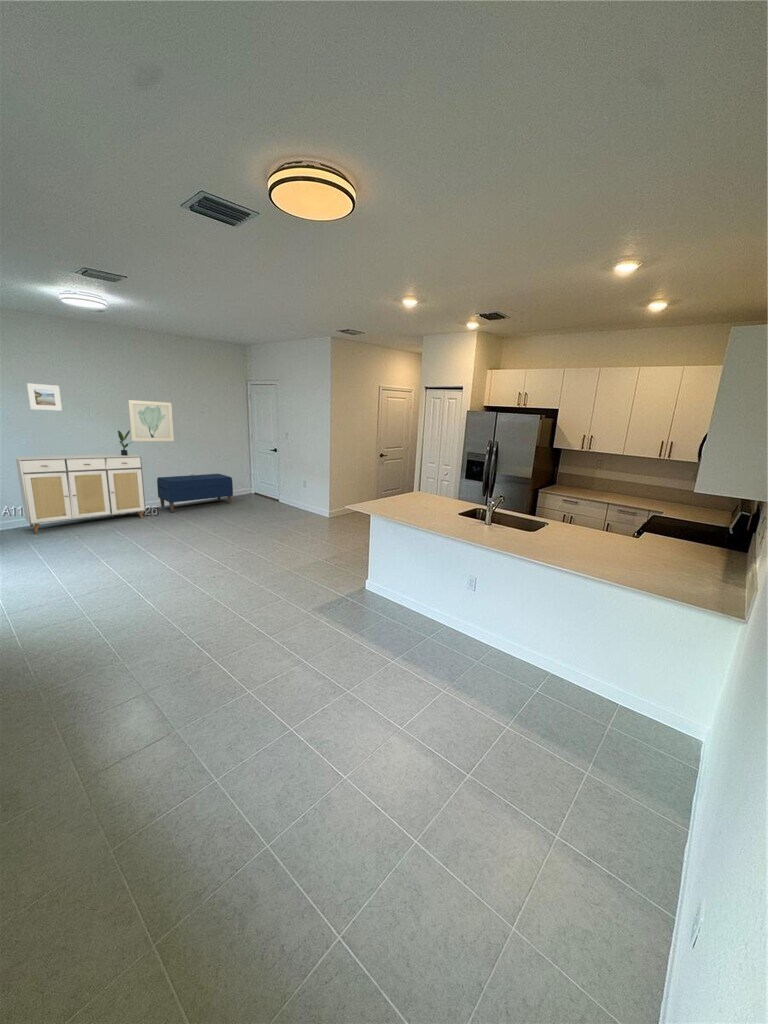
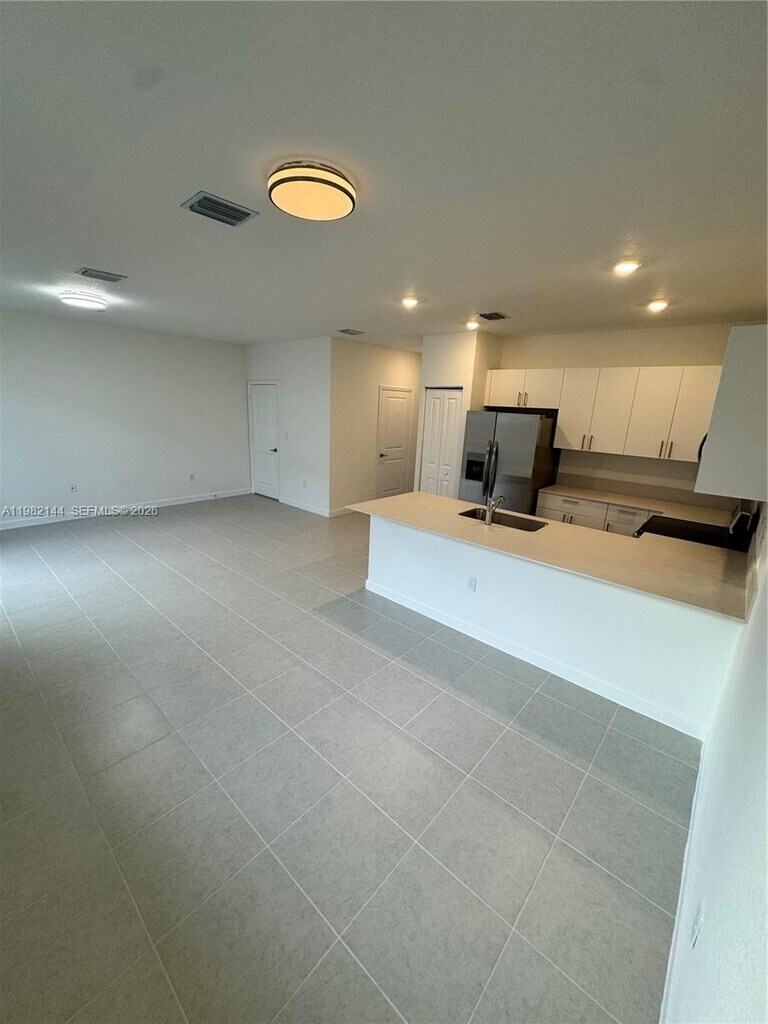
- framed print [26,382,63,412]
- bench [156,473,234,513]
- sideboard [13,452,147,534]
- potted plant [117,429,135,455]
- wall art [127,399,175,442]
